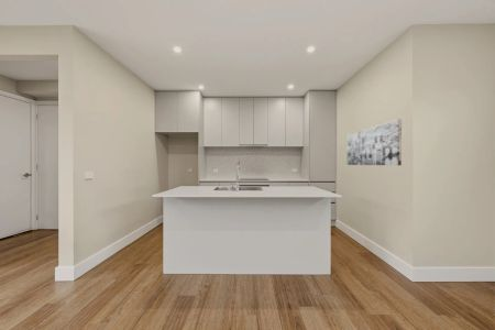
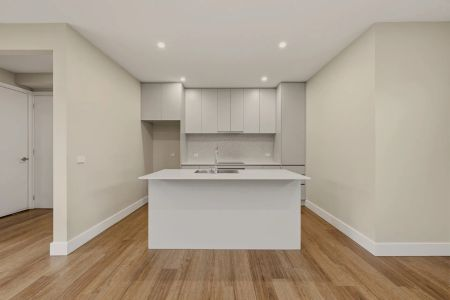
- wall art [346,119,403,166]
